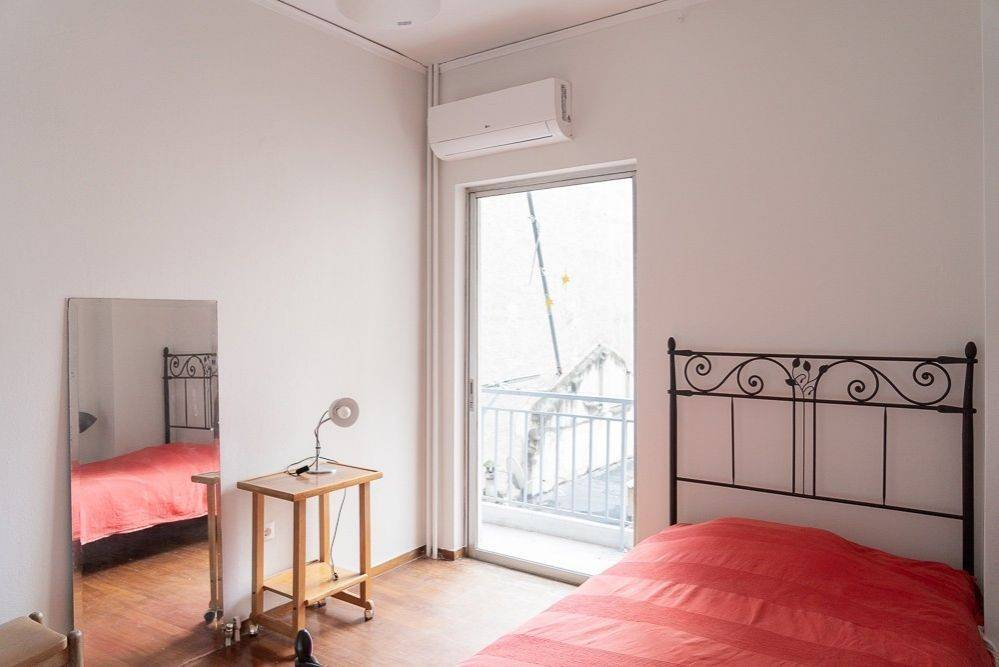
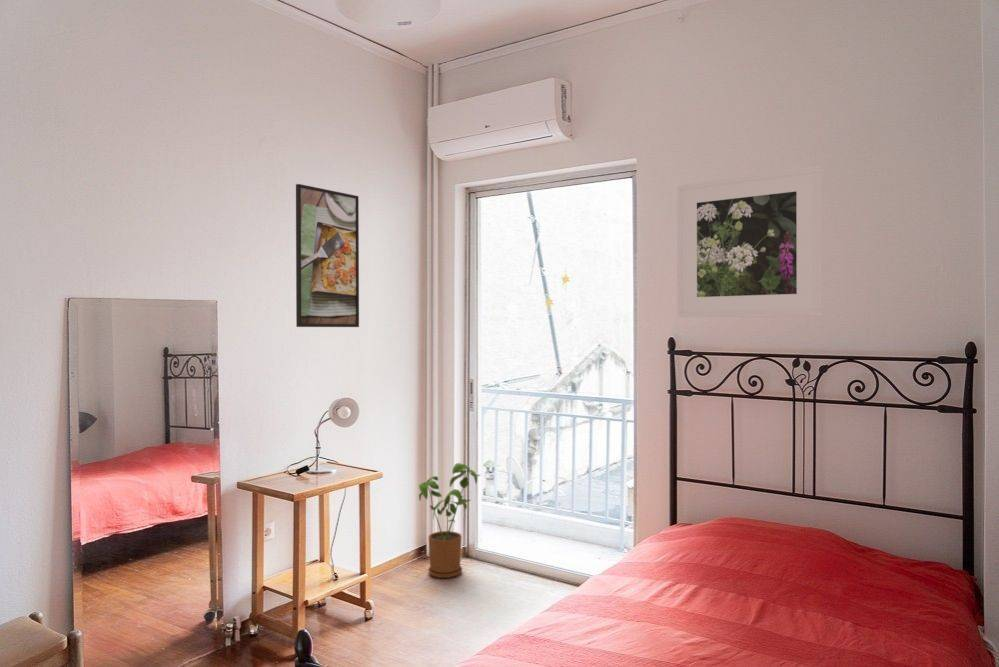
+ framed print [295,183,360,328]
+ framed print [676,165,822,319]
+ house plant [418,462,482,579]
